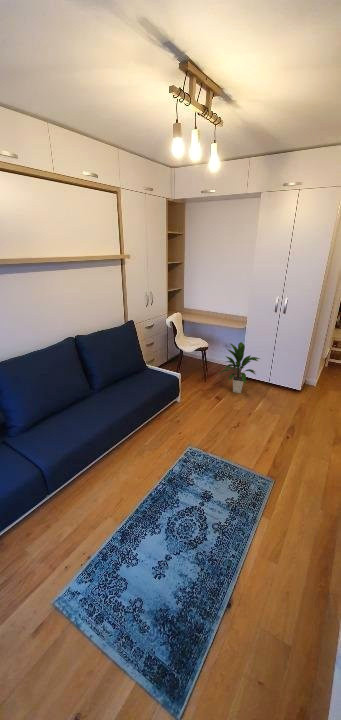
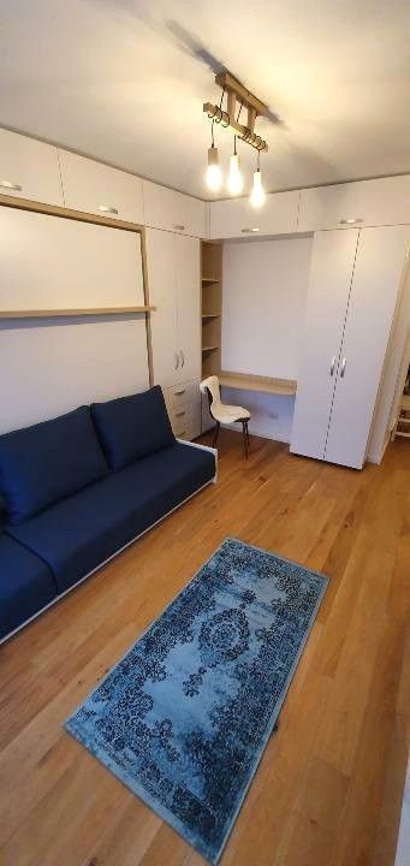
- indoor plant [216,341,261,394]
